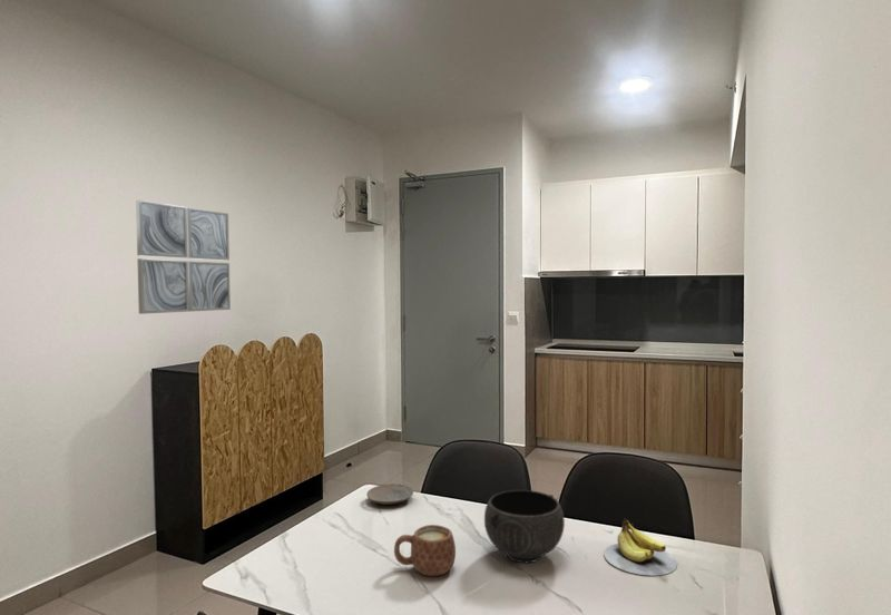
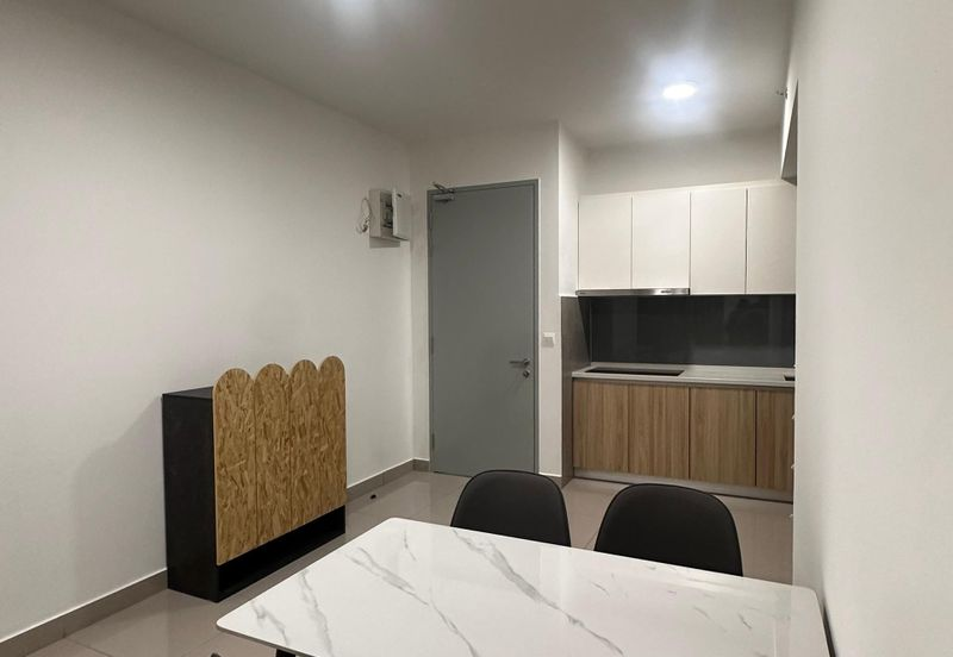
- mug [393,524,457,577]
- banana [603,518,678,577]
- bowl [483,489,566,564]
- plate [365,482,414,506]
- wall art [135,199,232,315]
